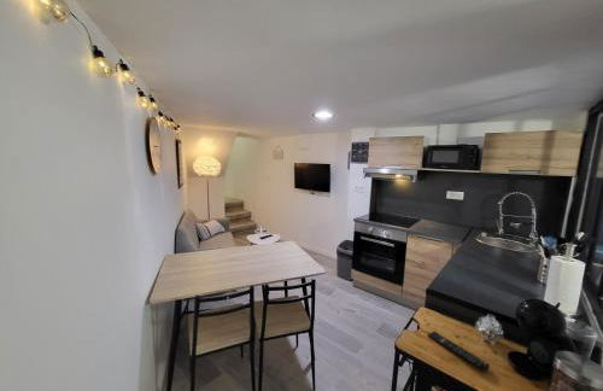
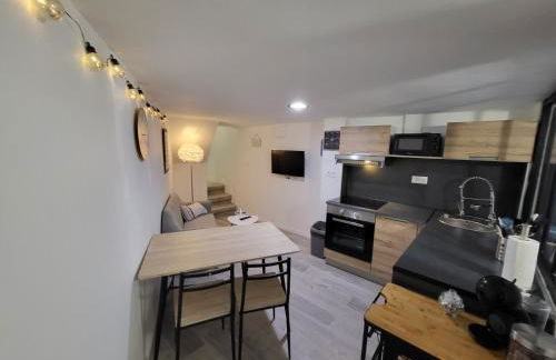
- remote control [427,331,491,373]
